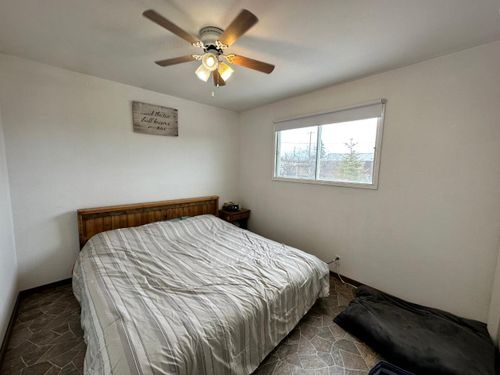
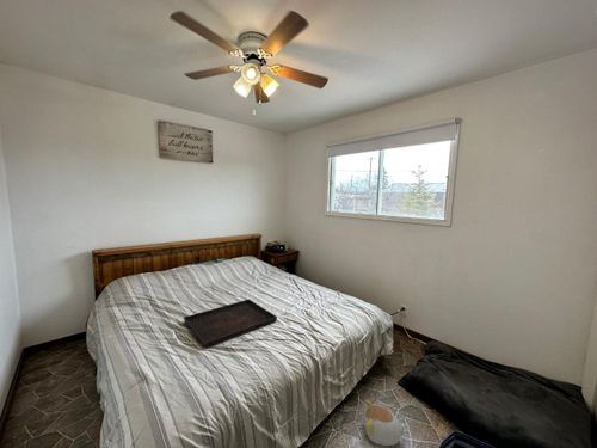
+ serving tray [183,297,278,349]
+ plush toy [363,398,407,447]
